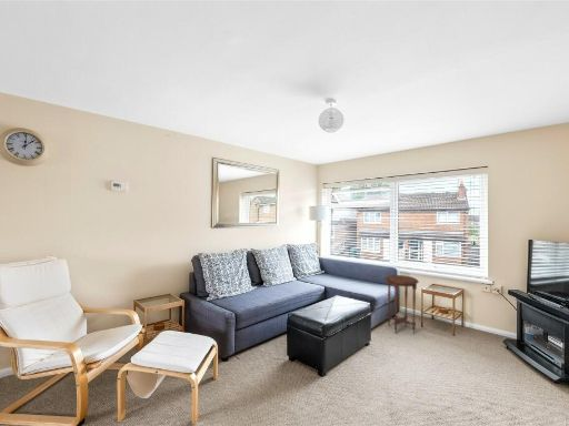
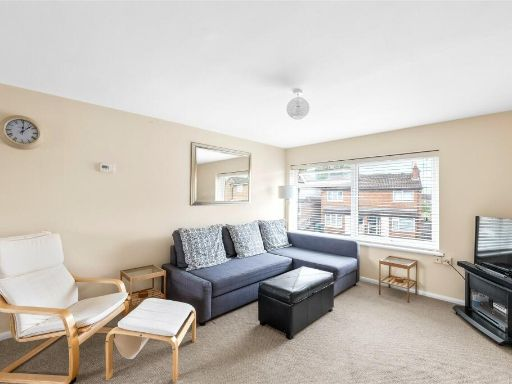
- side table [383,274,420,335]
